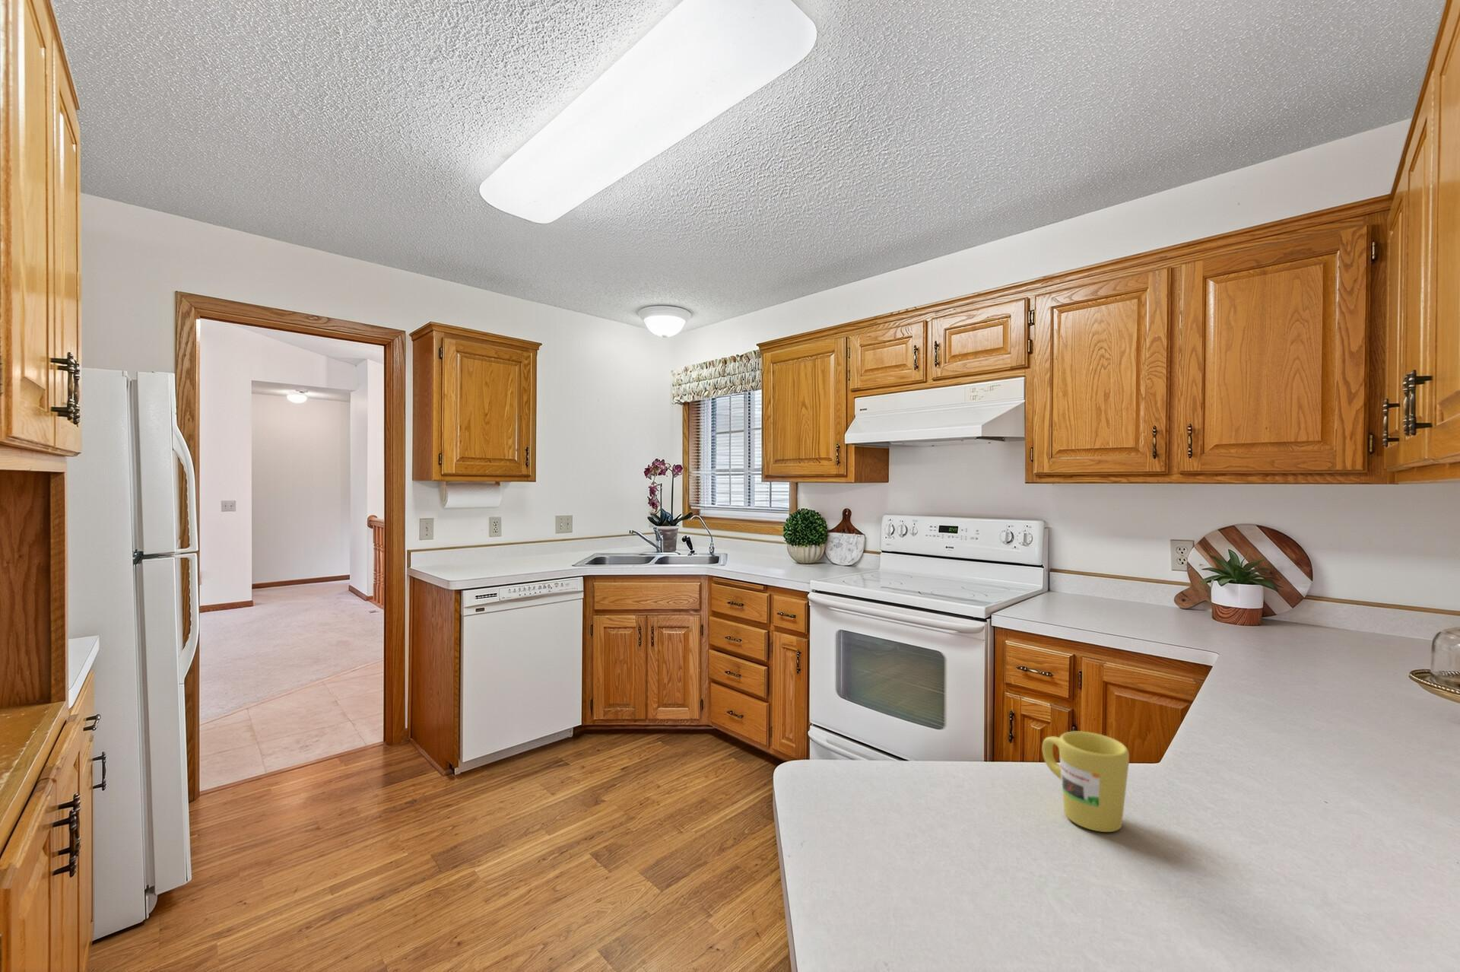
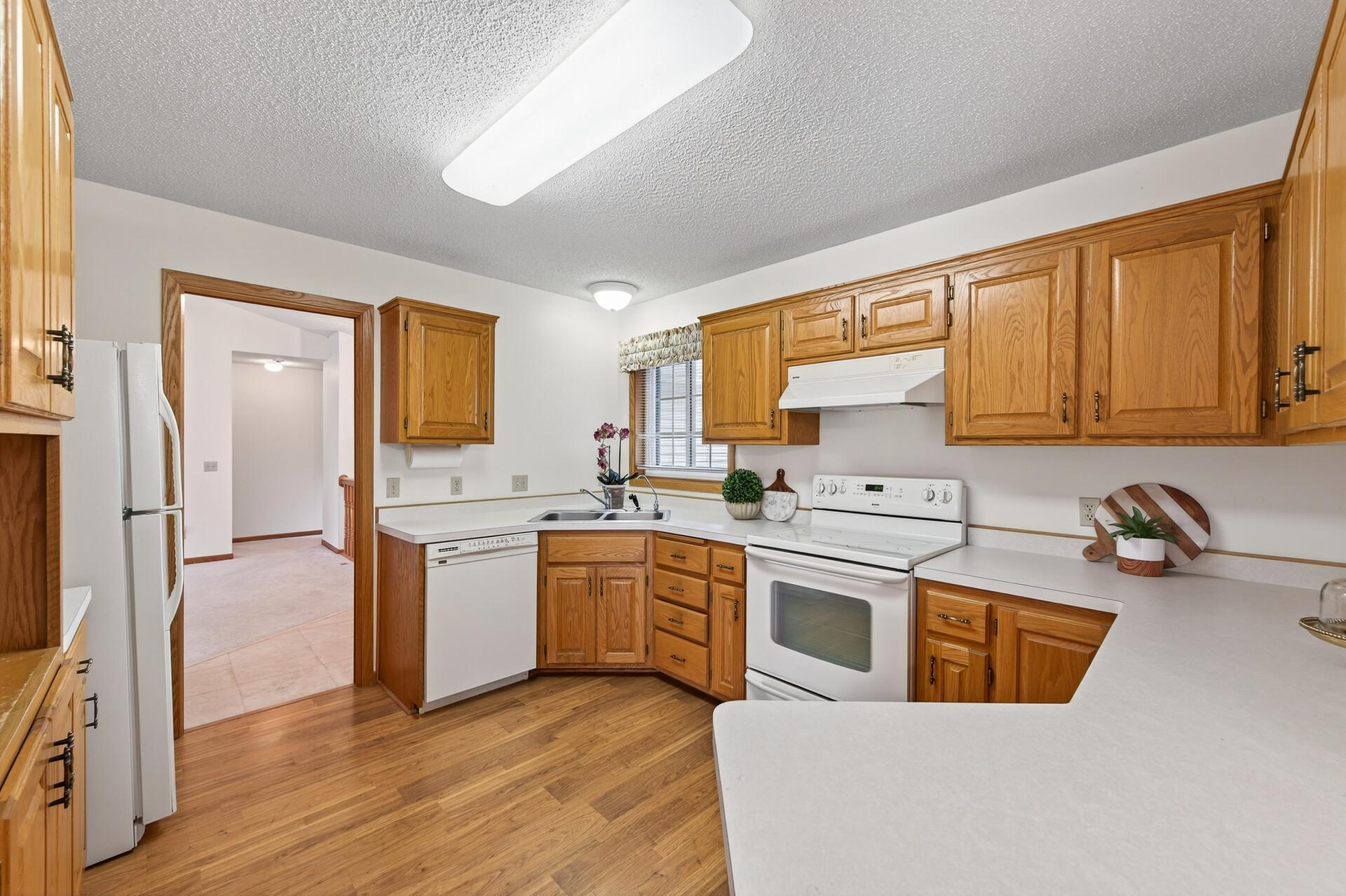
- mug [1041,730,1130,833]
